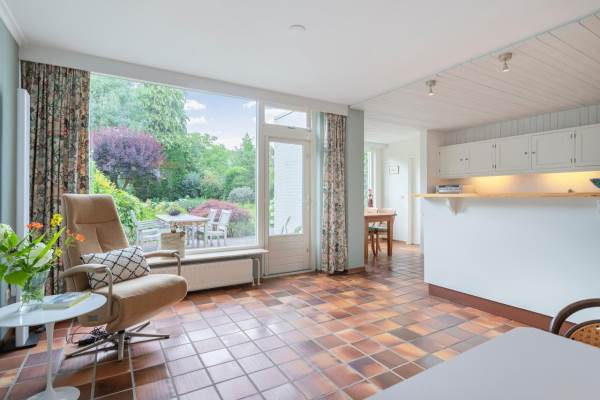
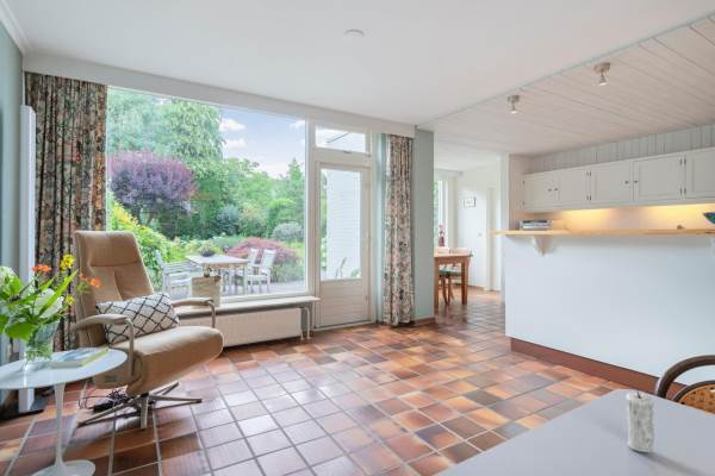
+ candle [624,386,655,453]
